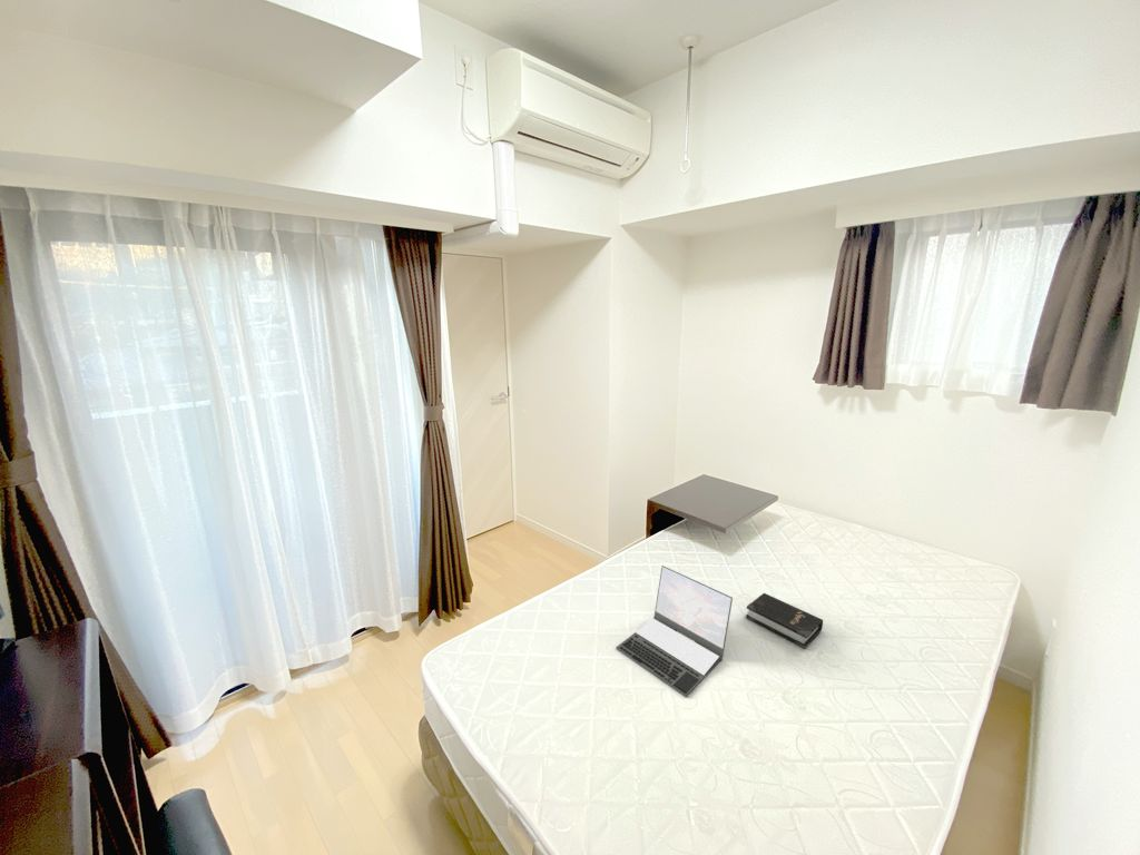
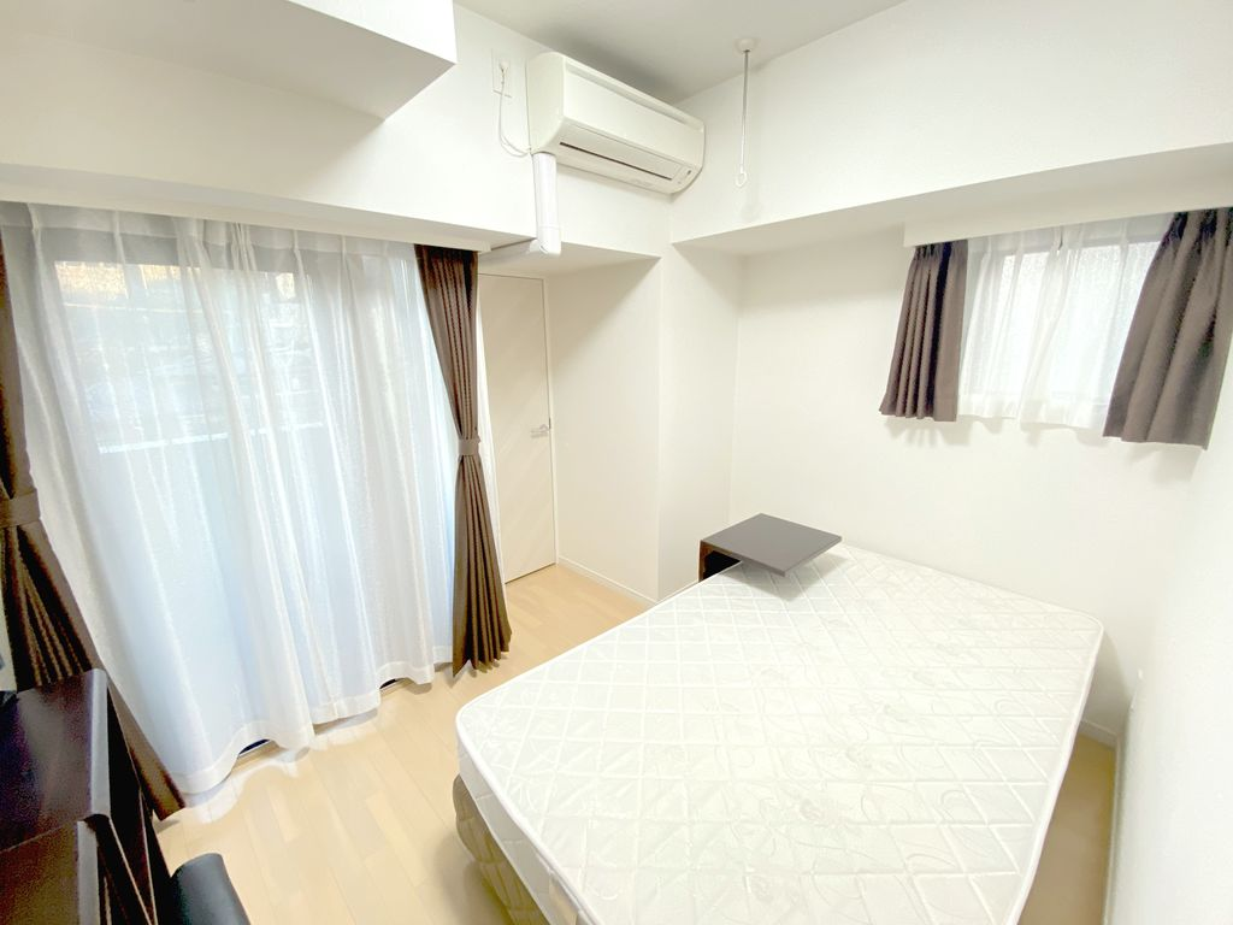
- hardback book [745,592,824,650]
- laptop [615,564,734,698]
